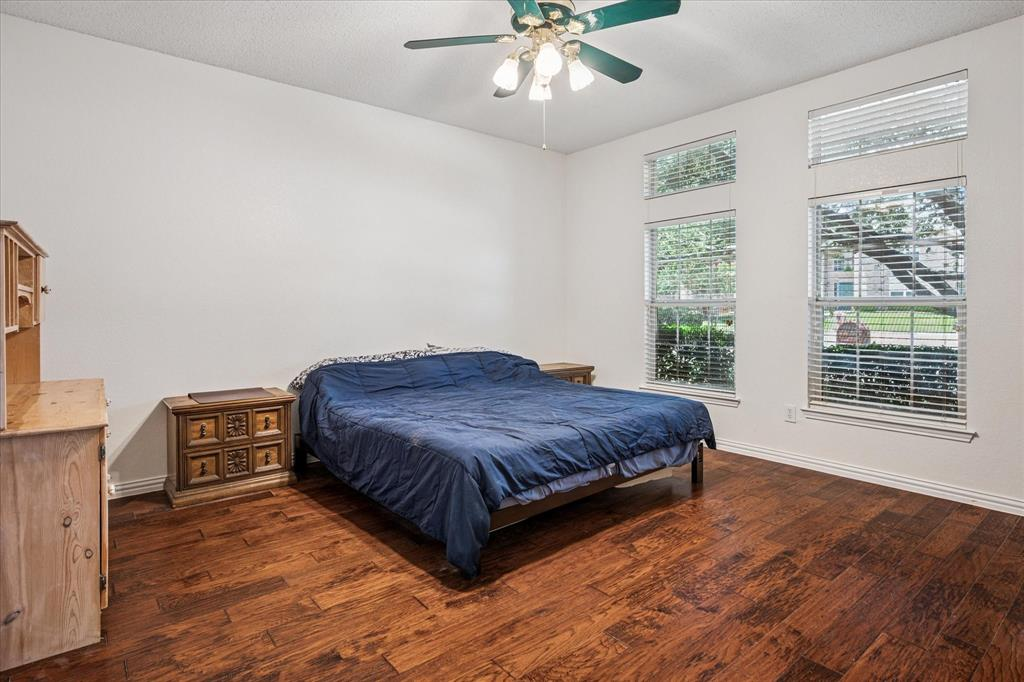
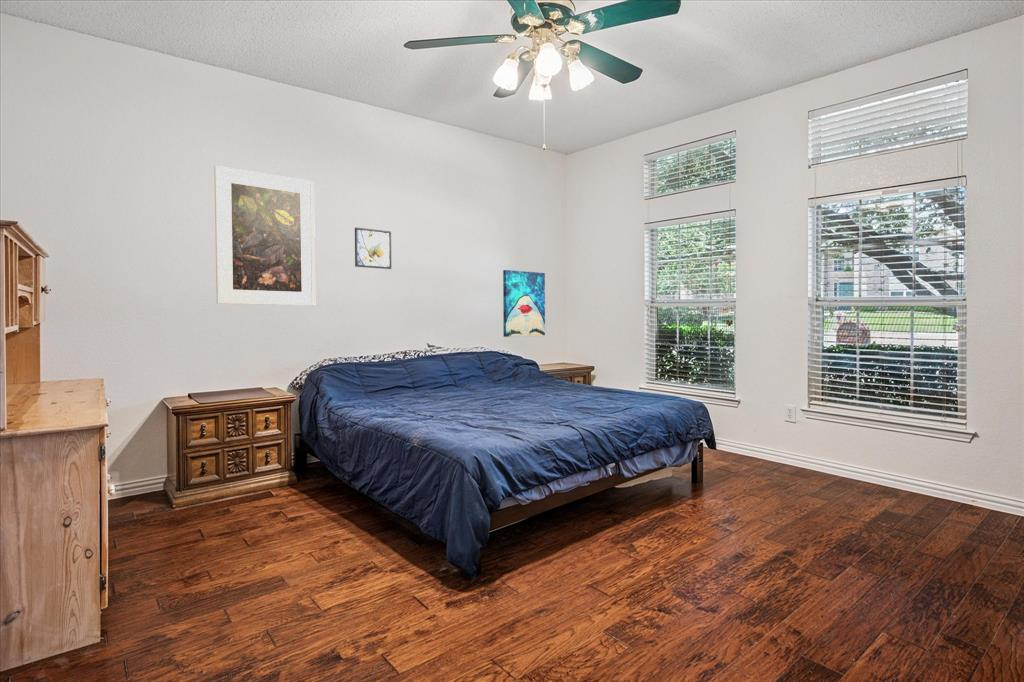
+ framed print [354,227,392,270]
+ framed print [213,165,316,307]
+ wall art [502,269,546,338]
